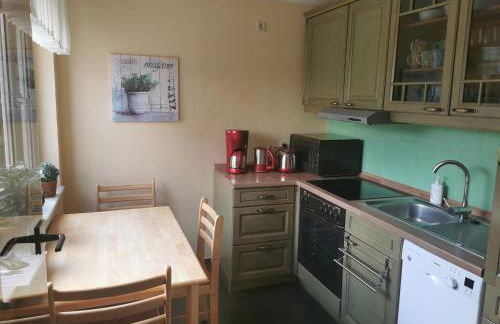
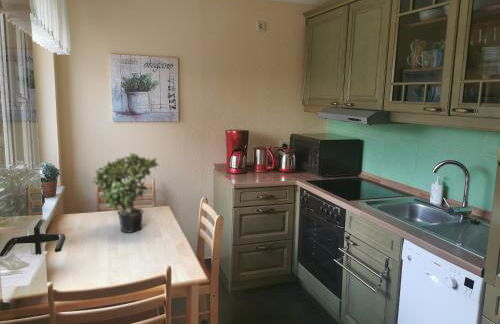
+ potted plant [91,151,161,234]
